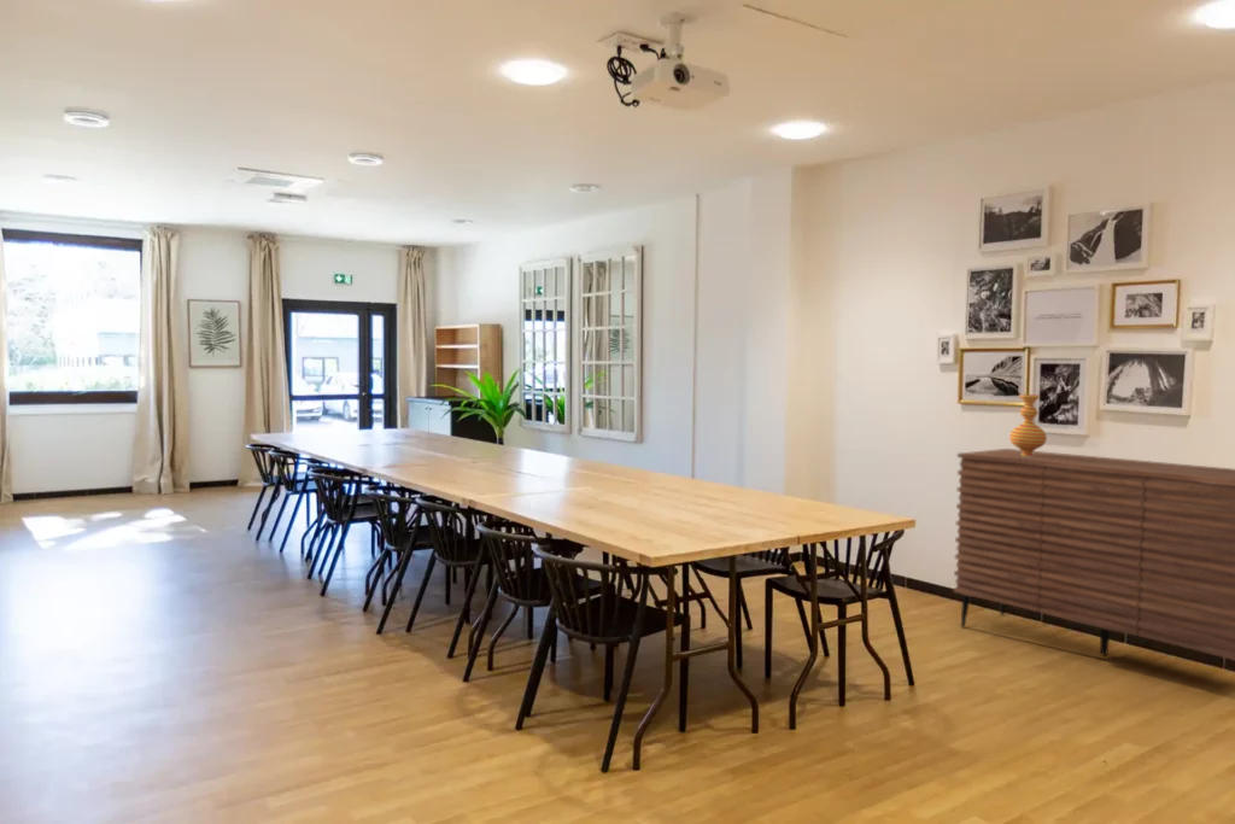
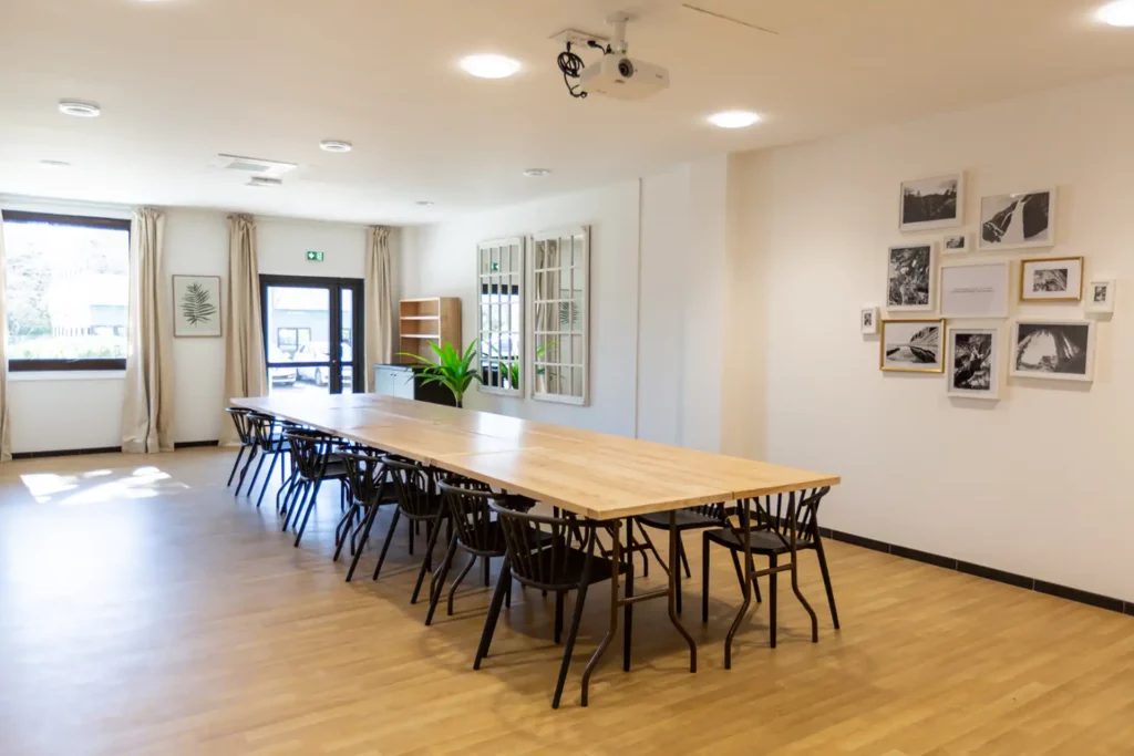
- vase [1008,393,1048,456]
- sideboard [953,448,1235,661]
